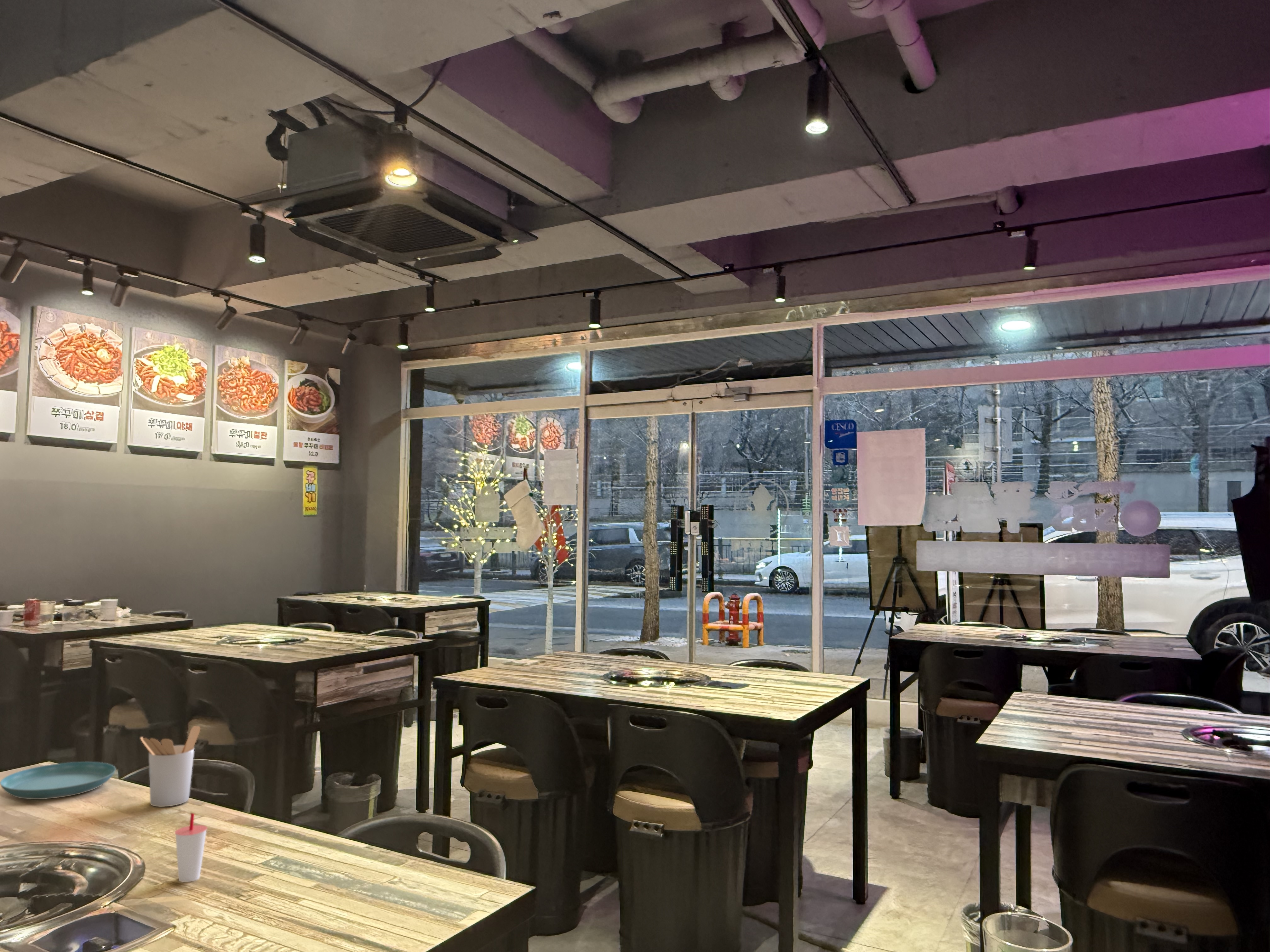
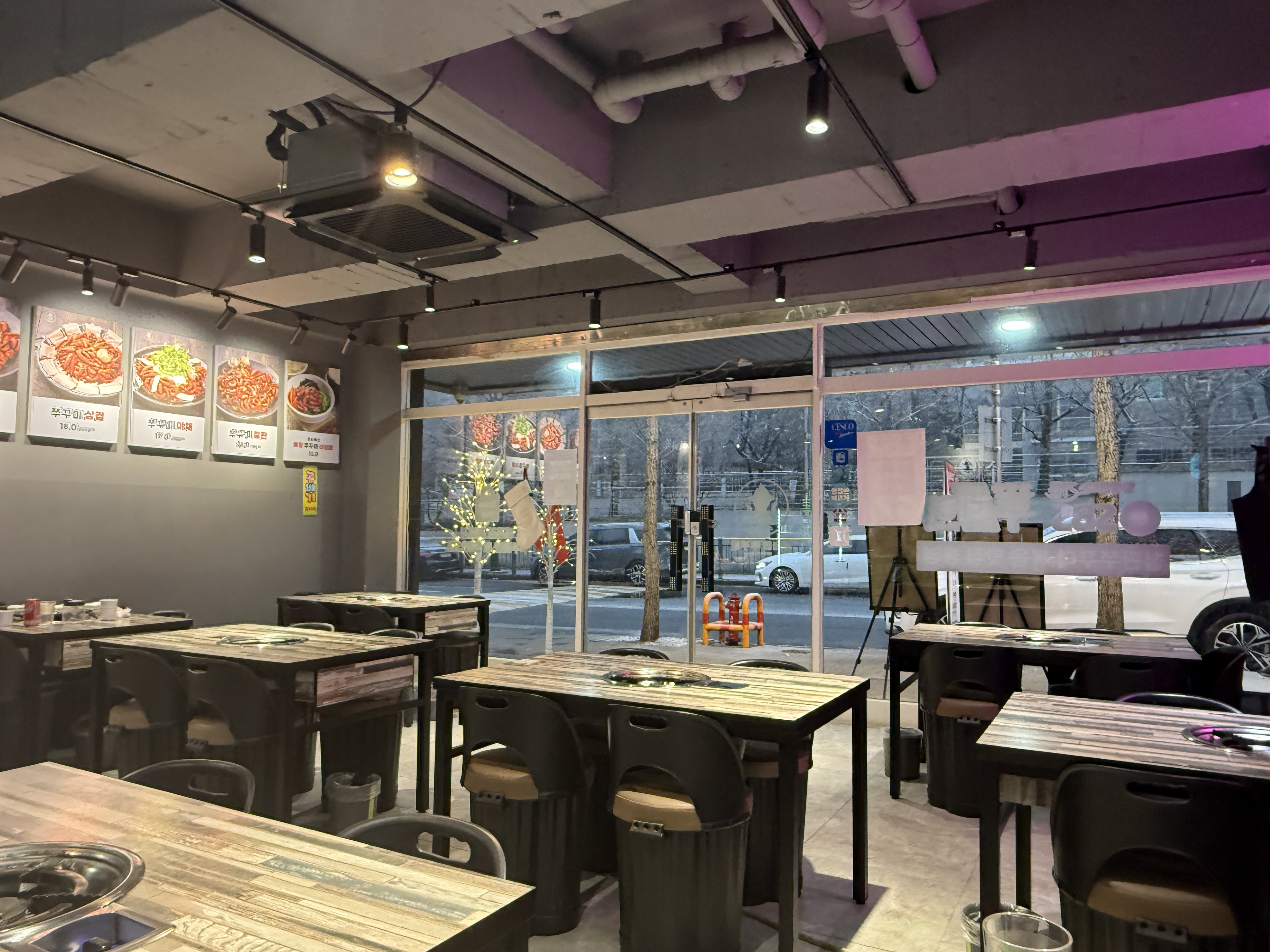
- utensil holder [140,725,201,807]
- cup [174,813,208,882]
- saucer [0,762,116,800]
